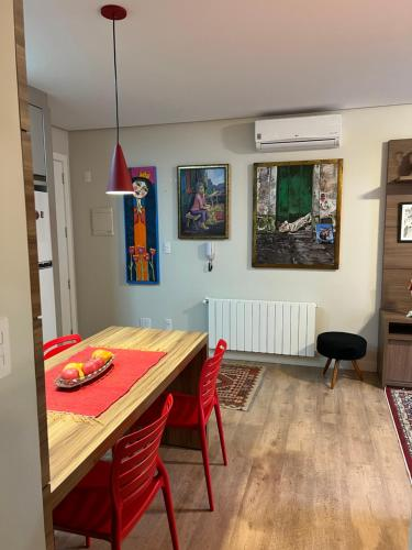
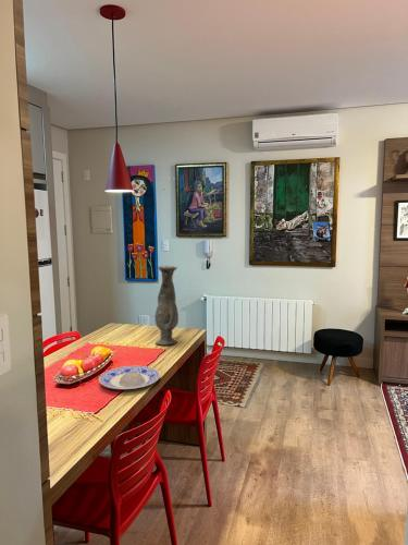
+ vase [153,265,180,346]
+ plate [98,365,161,390]
